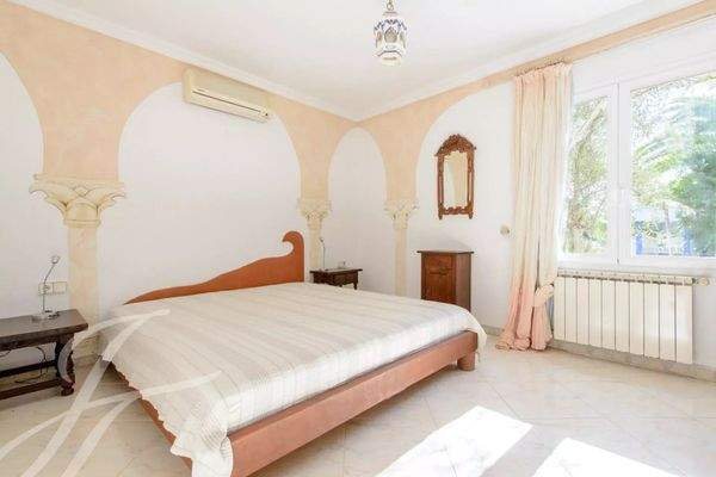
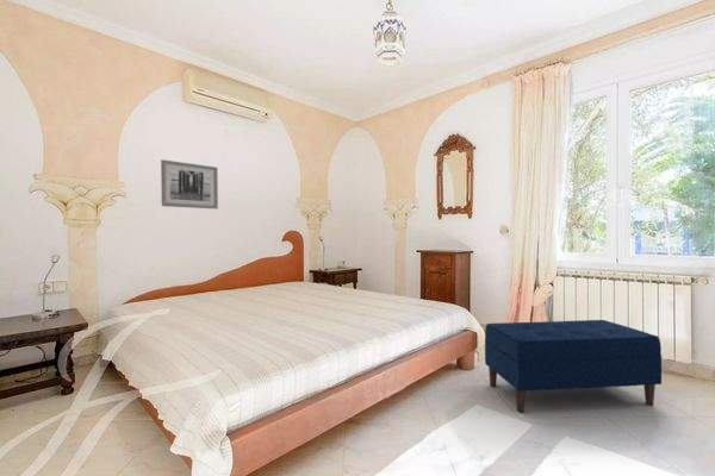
+ bench [484,319,663,413]
+ wall art [160,158,219,211]
